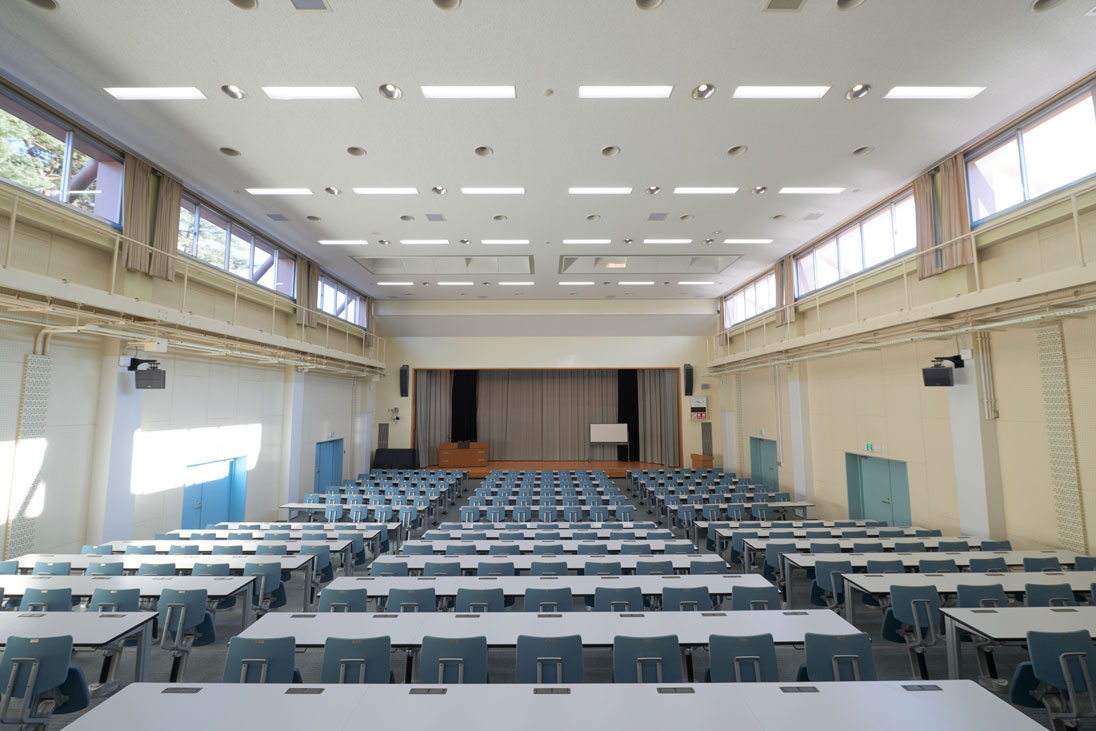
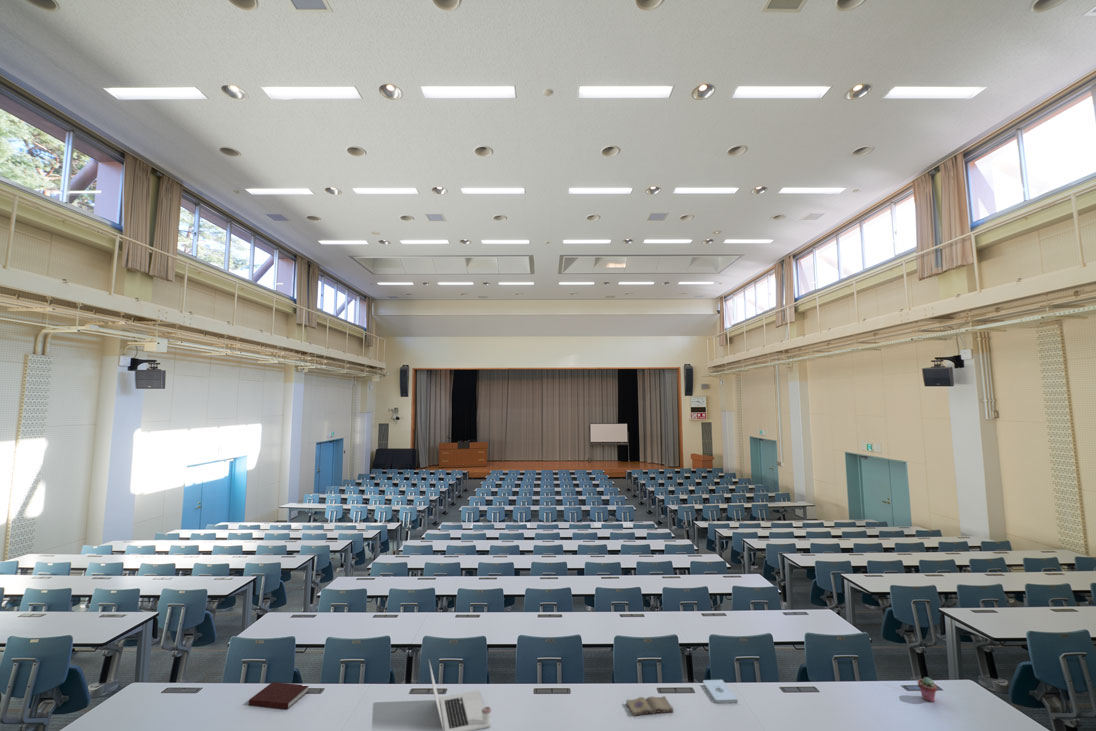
+ potted succulent [917,676,938,703]
+ diary [625,695,674,717]
+ notebook [248,681,310,710]
+ notepad [702,679,739,704]
+ laptop [428,659,492,731]
